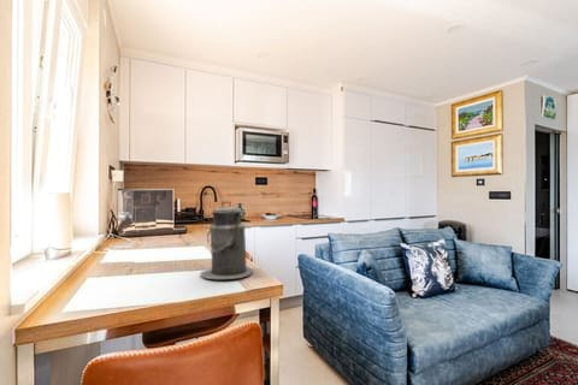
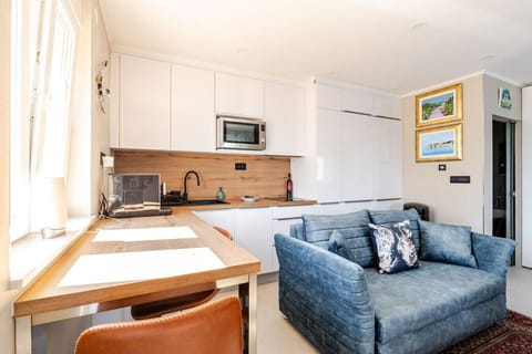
- canister [199,200,254,280]
